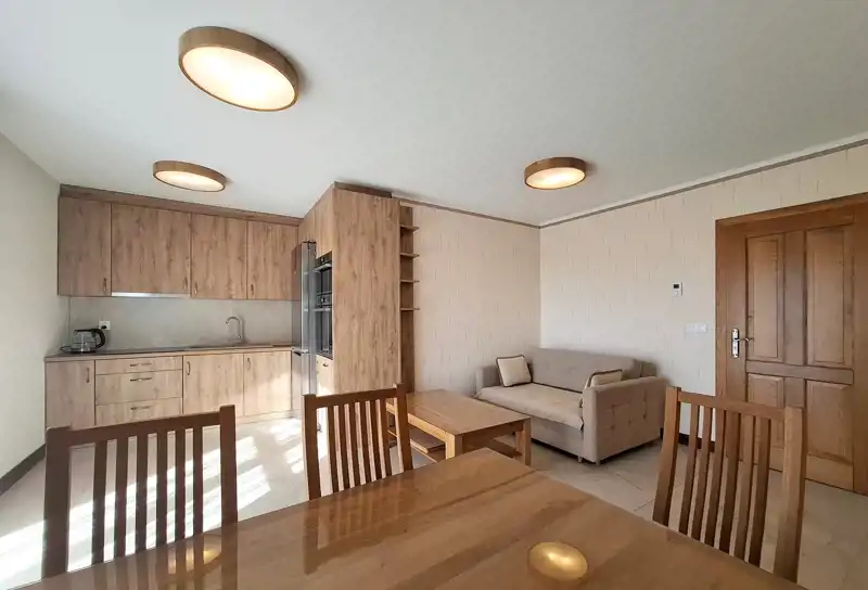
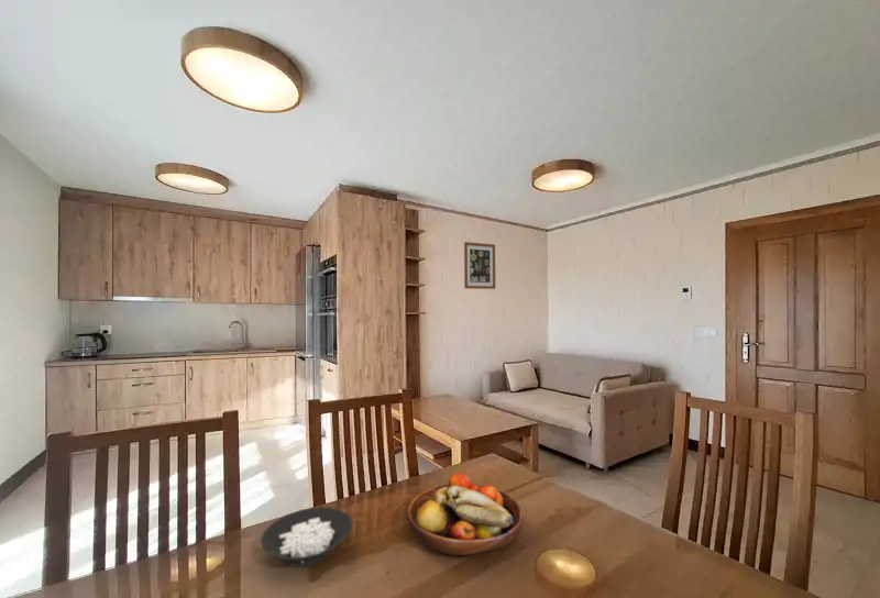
+ cereal bowl [260,507,354,568]
+ wall art [463,241,496,290]
+ fruit bowl [406,472,524,557]
